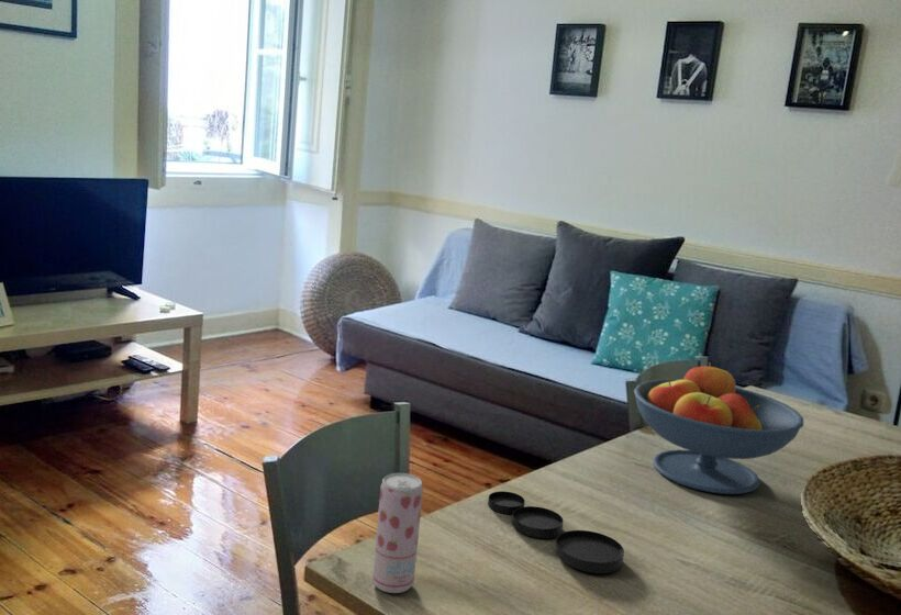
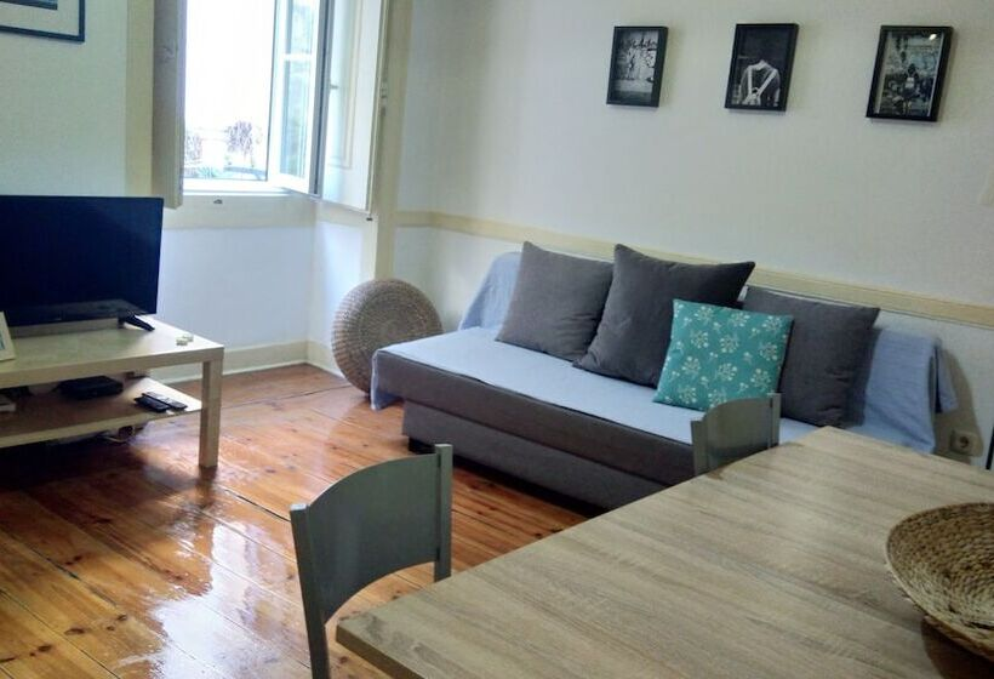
- fruit bowl [633,361,804,495]
- plate [487,490,625,574]
- beverage can [371,472,424,594]
